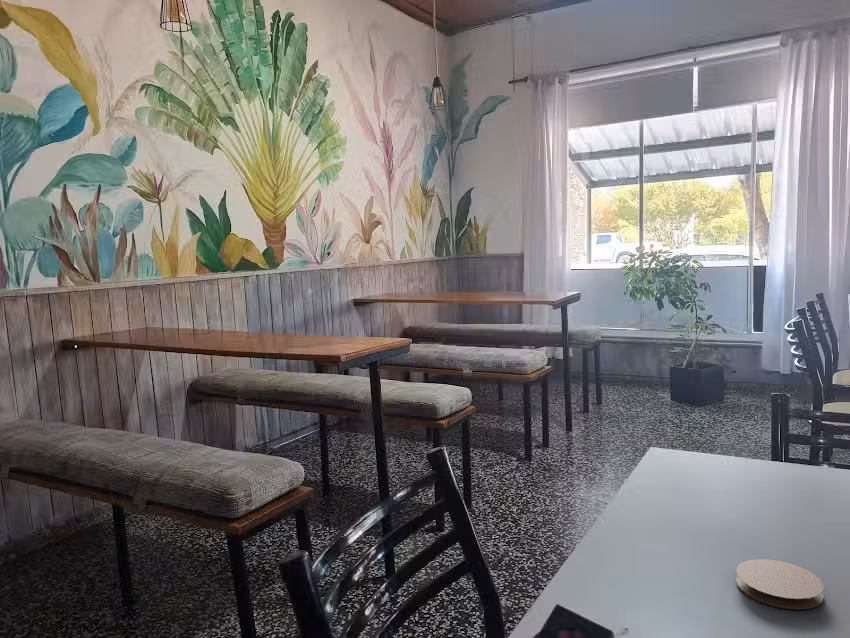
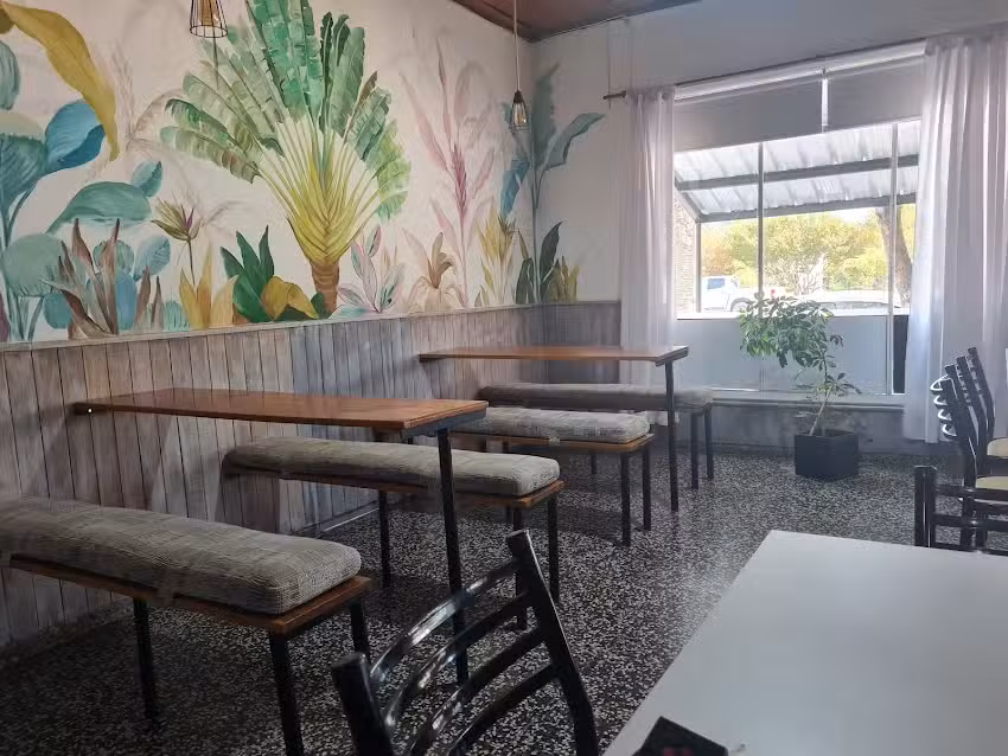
- coaster [735,558,825,610]
